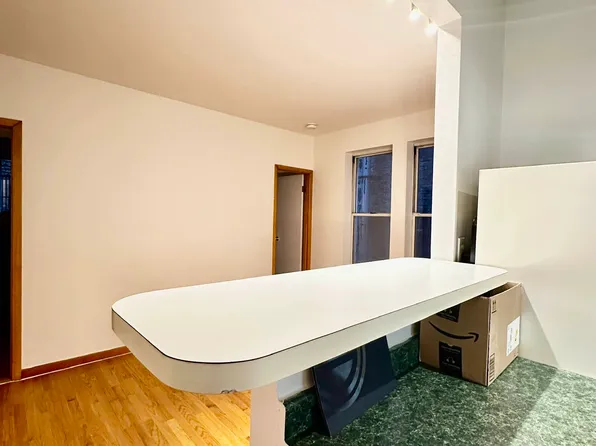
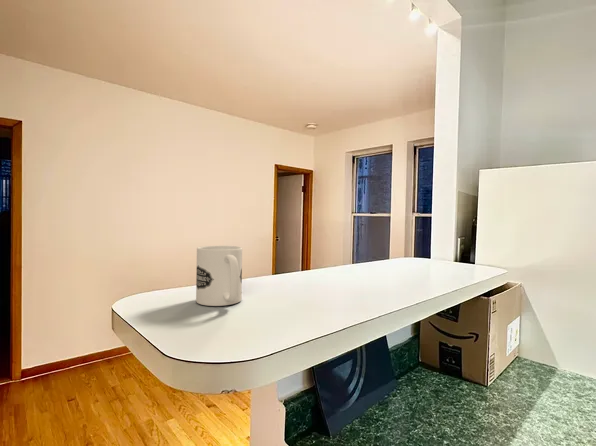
+ mug [195,245,243,307]
